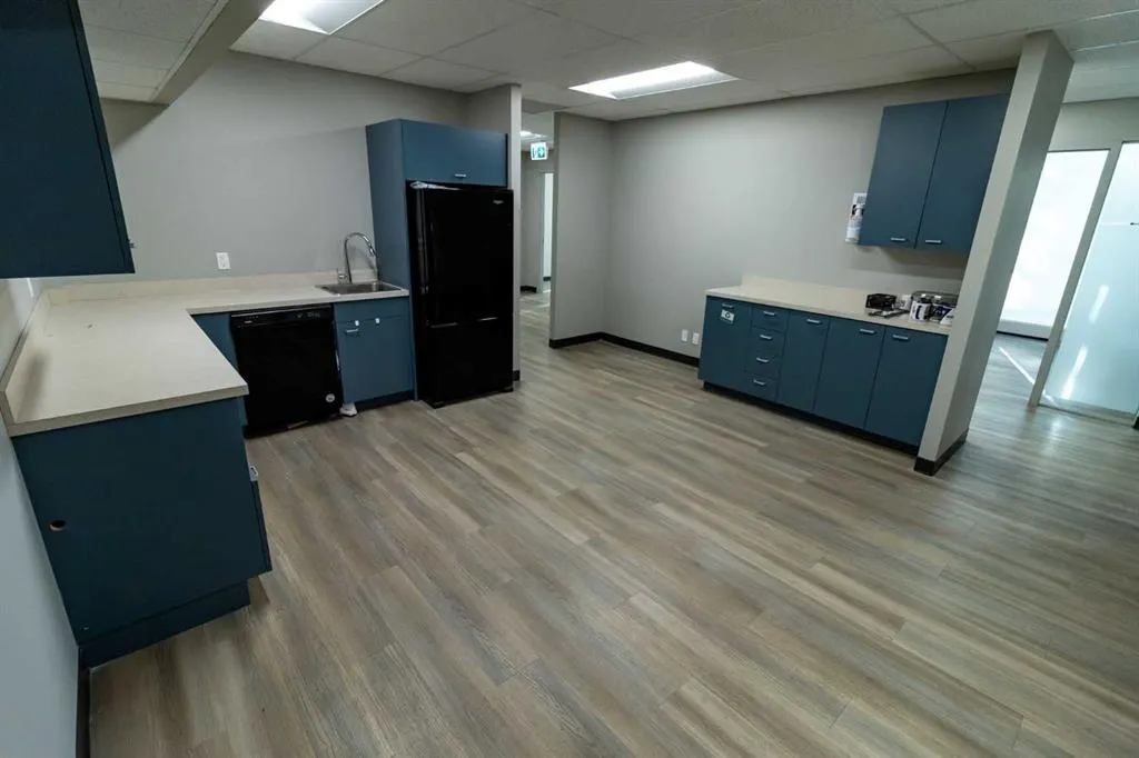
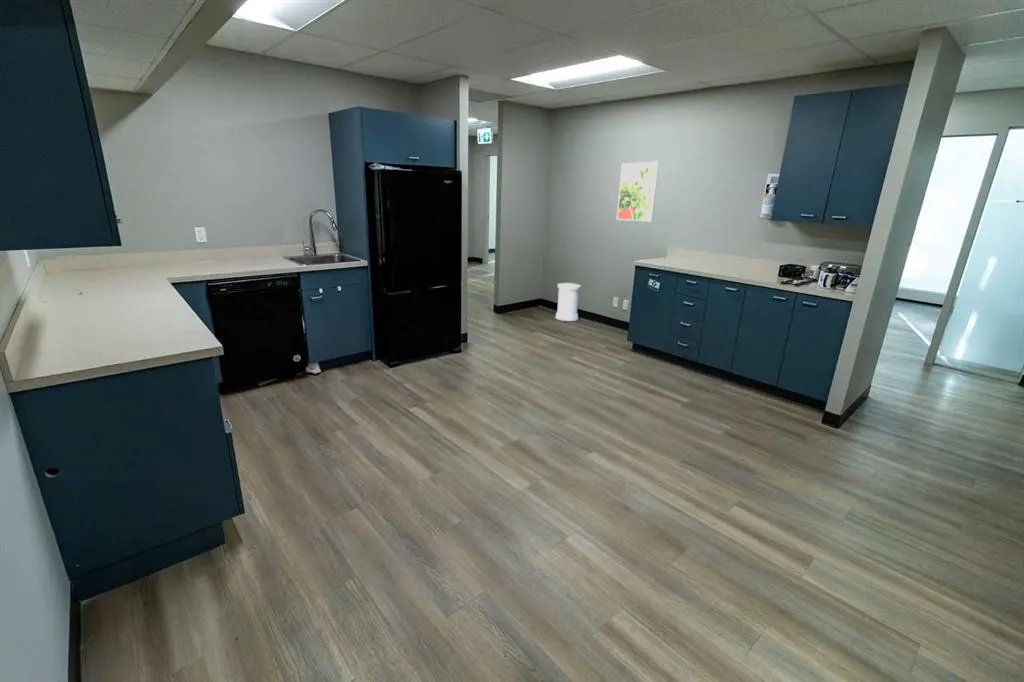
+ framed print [616,161,660,223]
+ trash can [554,282,581,322]
